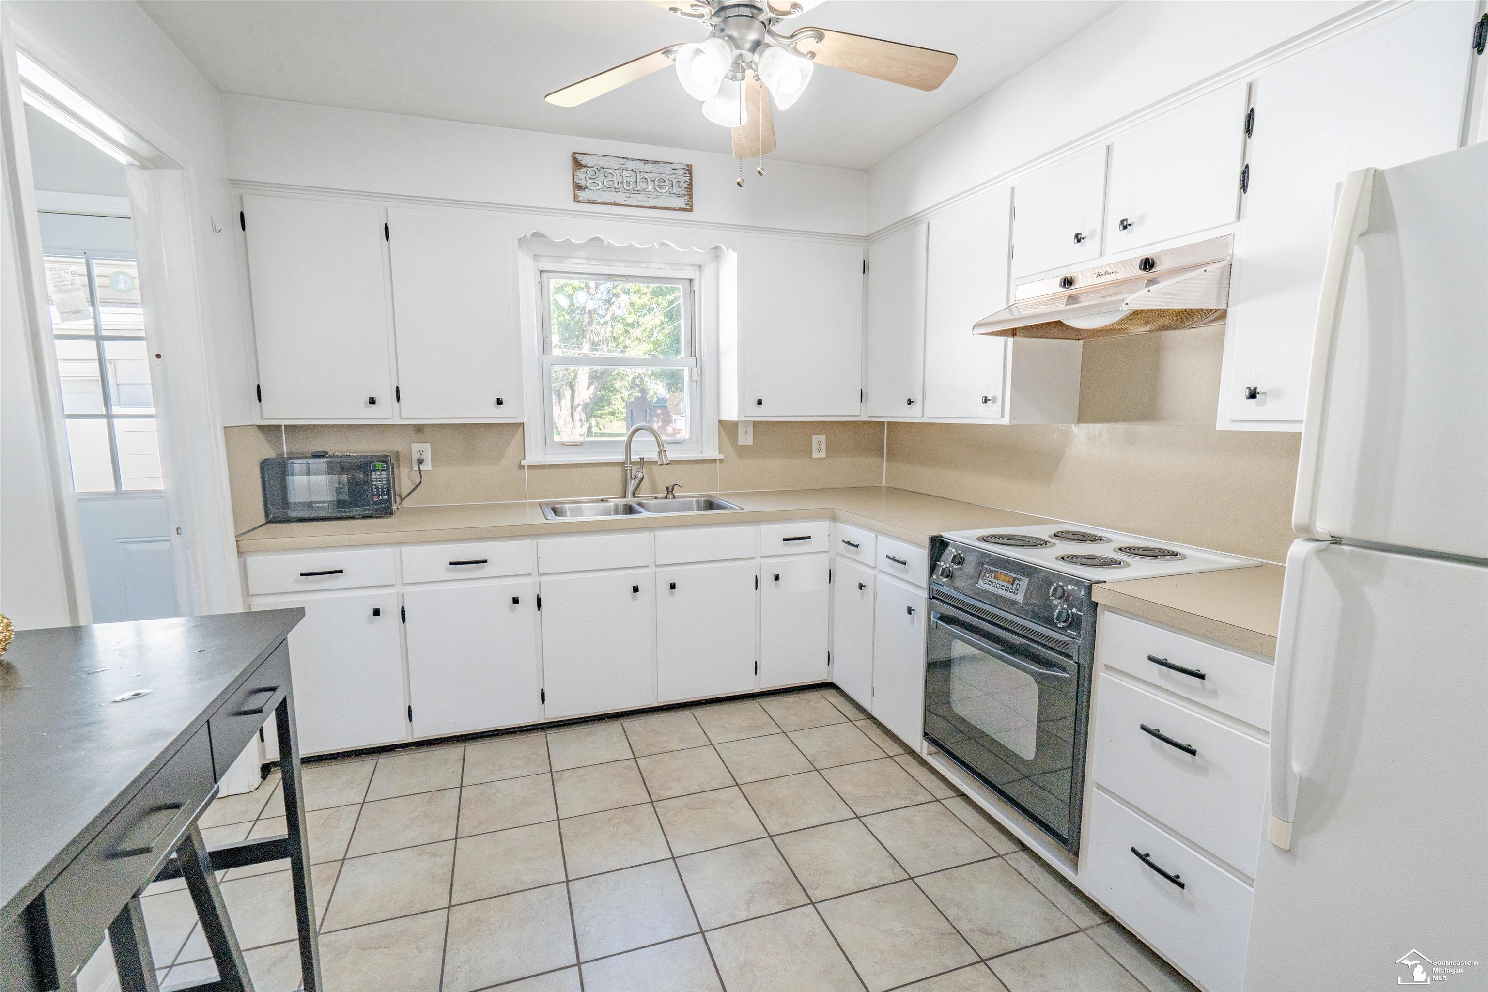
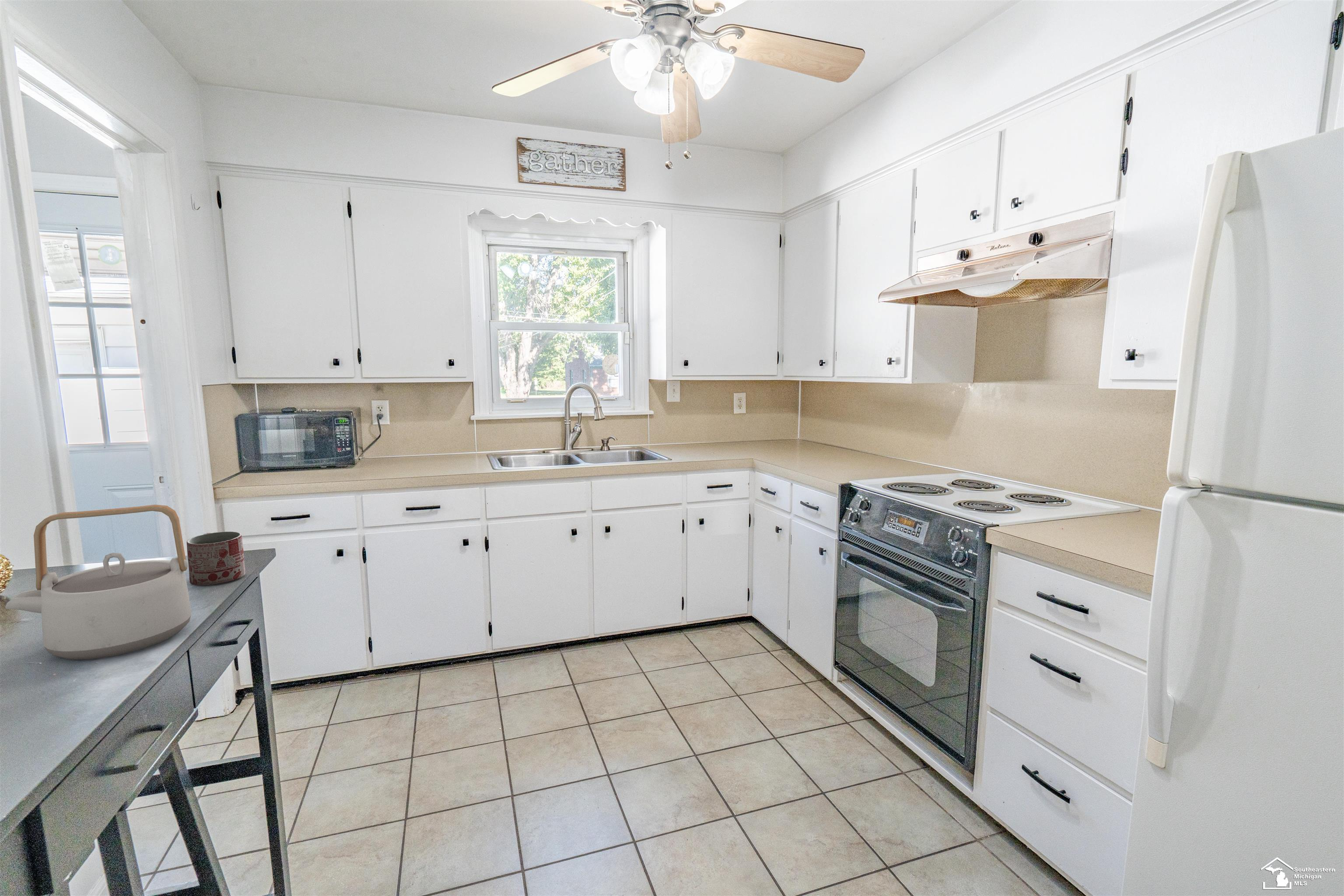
+ teapot [5,504,192,660]
+ mug [186,531,246,585]
